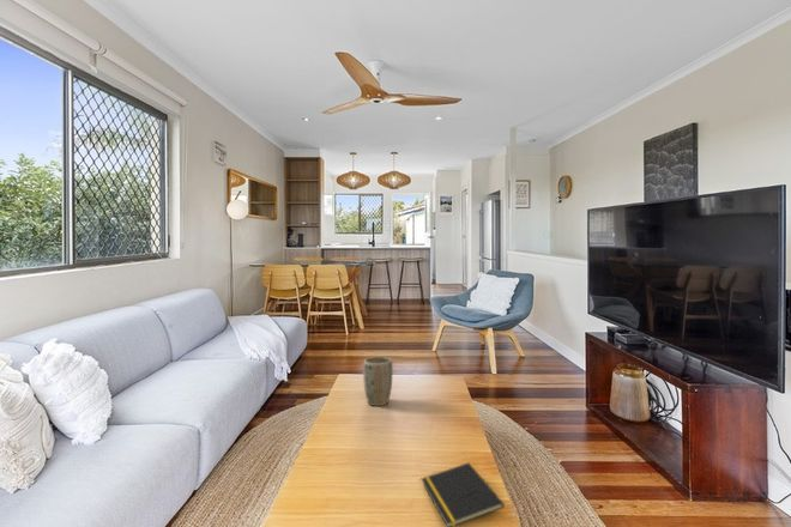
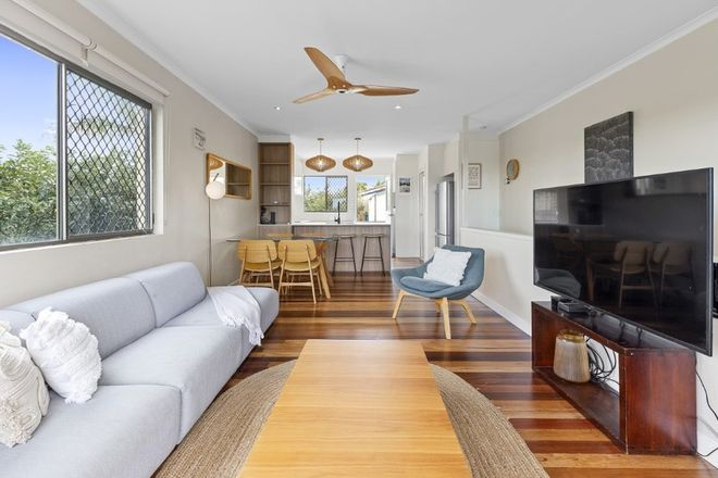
- plant pot [362,356,393,407]
- notepad [421,461,506,527]
